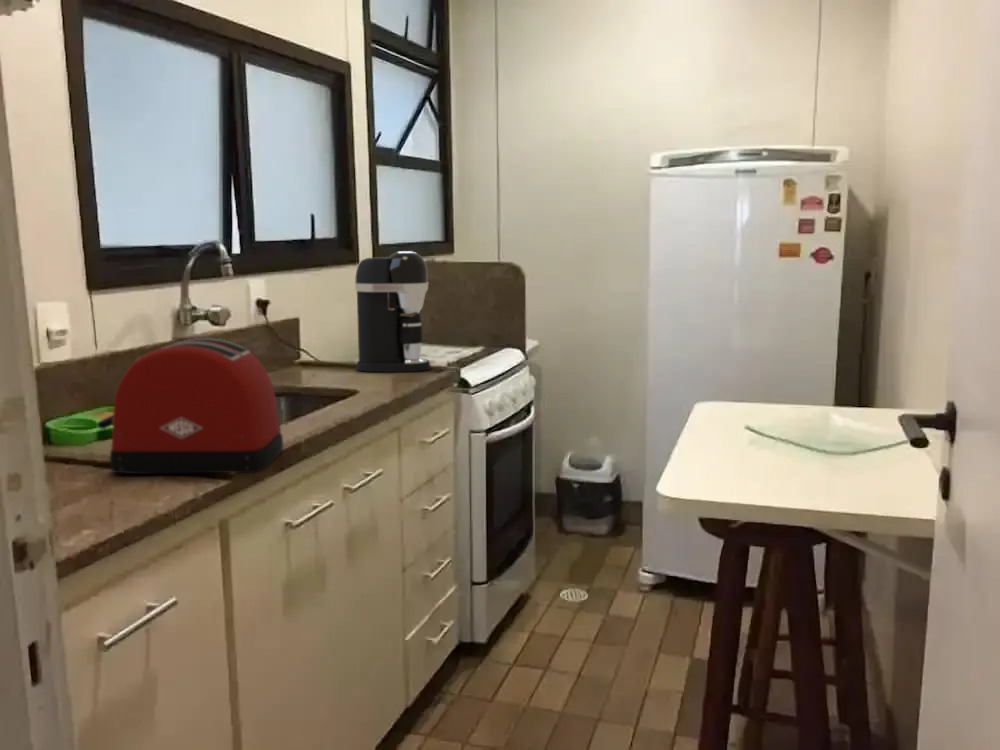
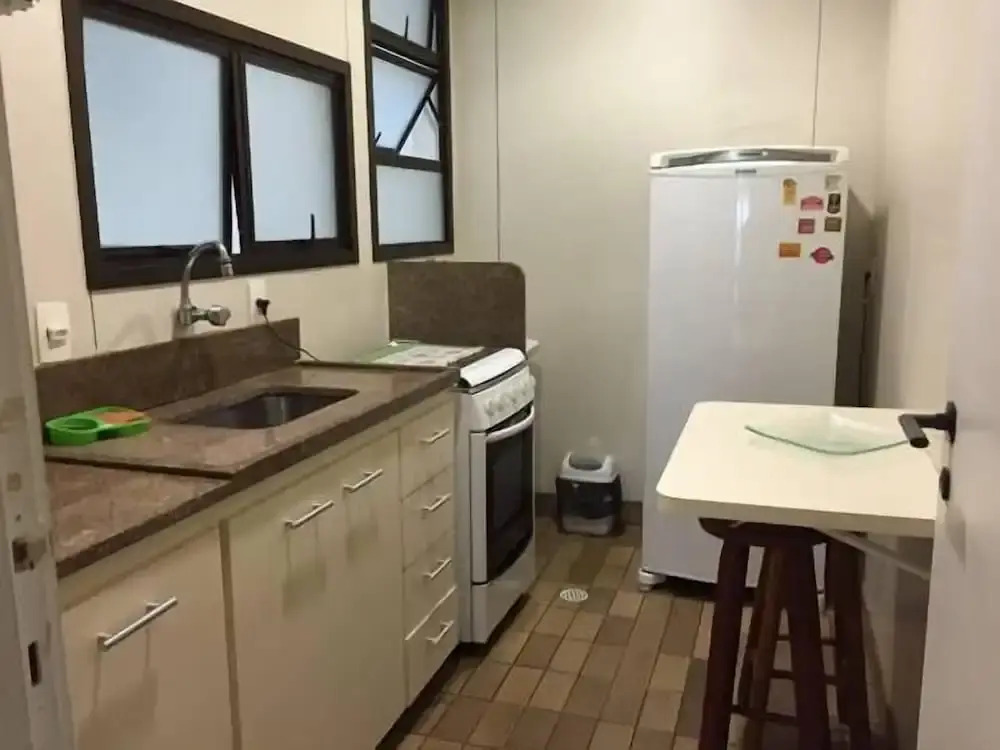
- coffee maker [354,250,432,373]
- toaster [96,337,284,475]
